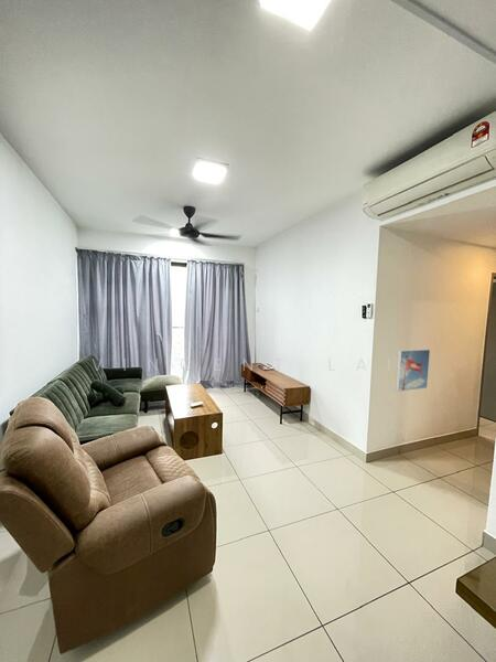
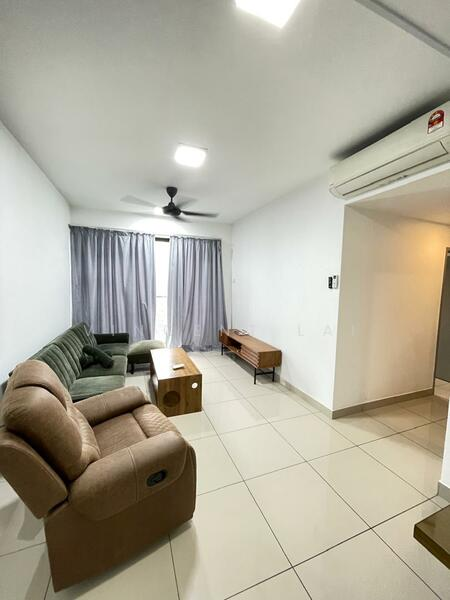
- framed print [395,349,431,393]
